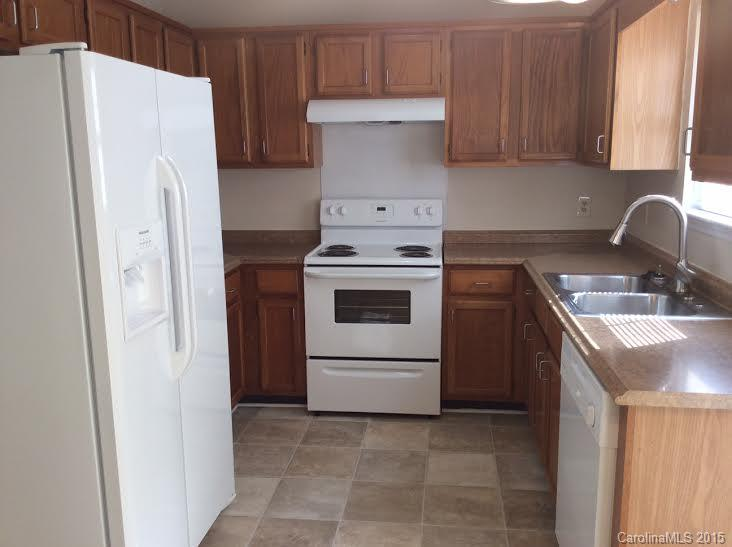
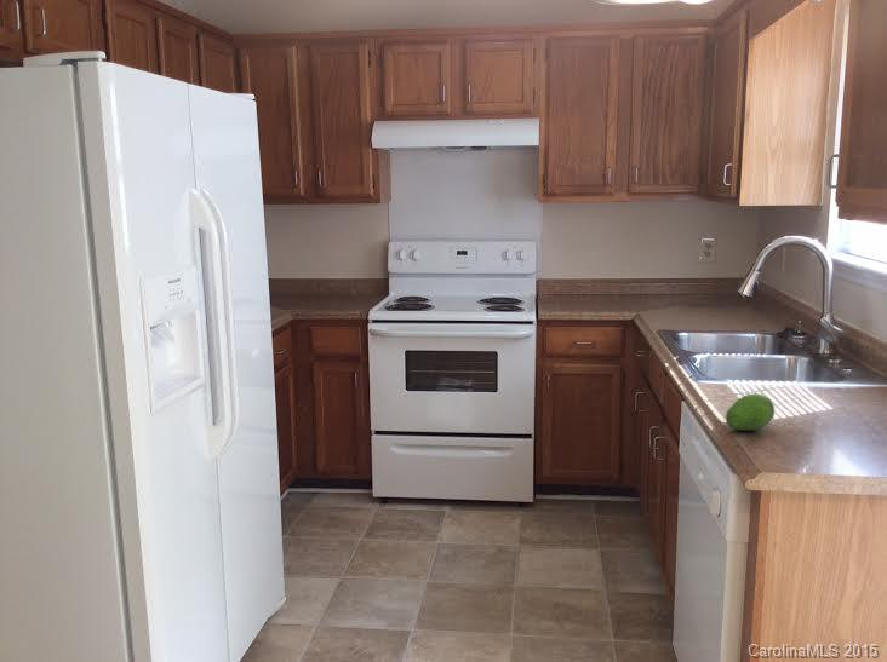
+ fruit [725,392,776,432]
